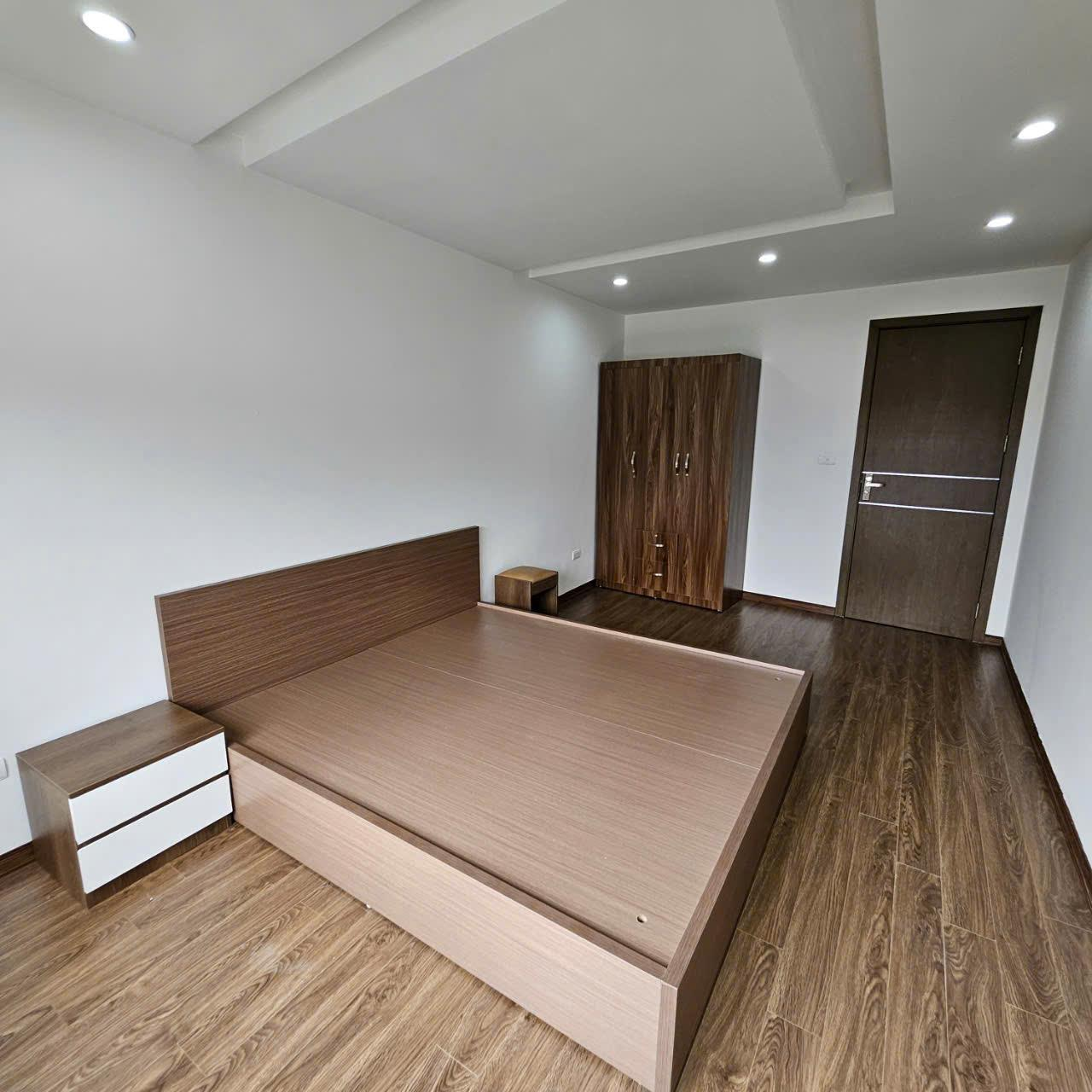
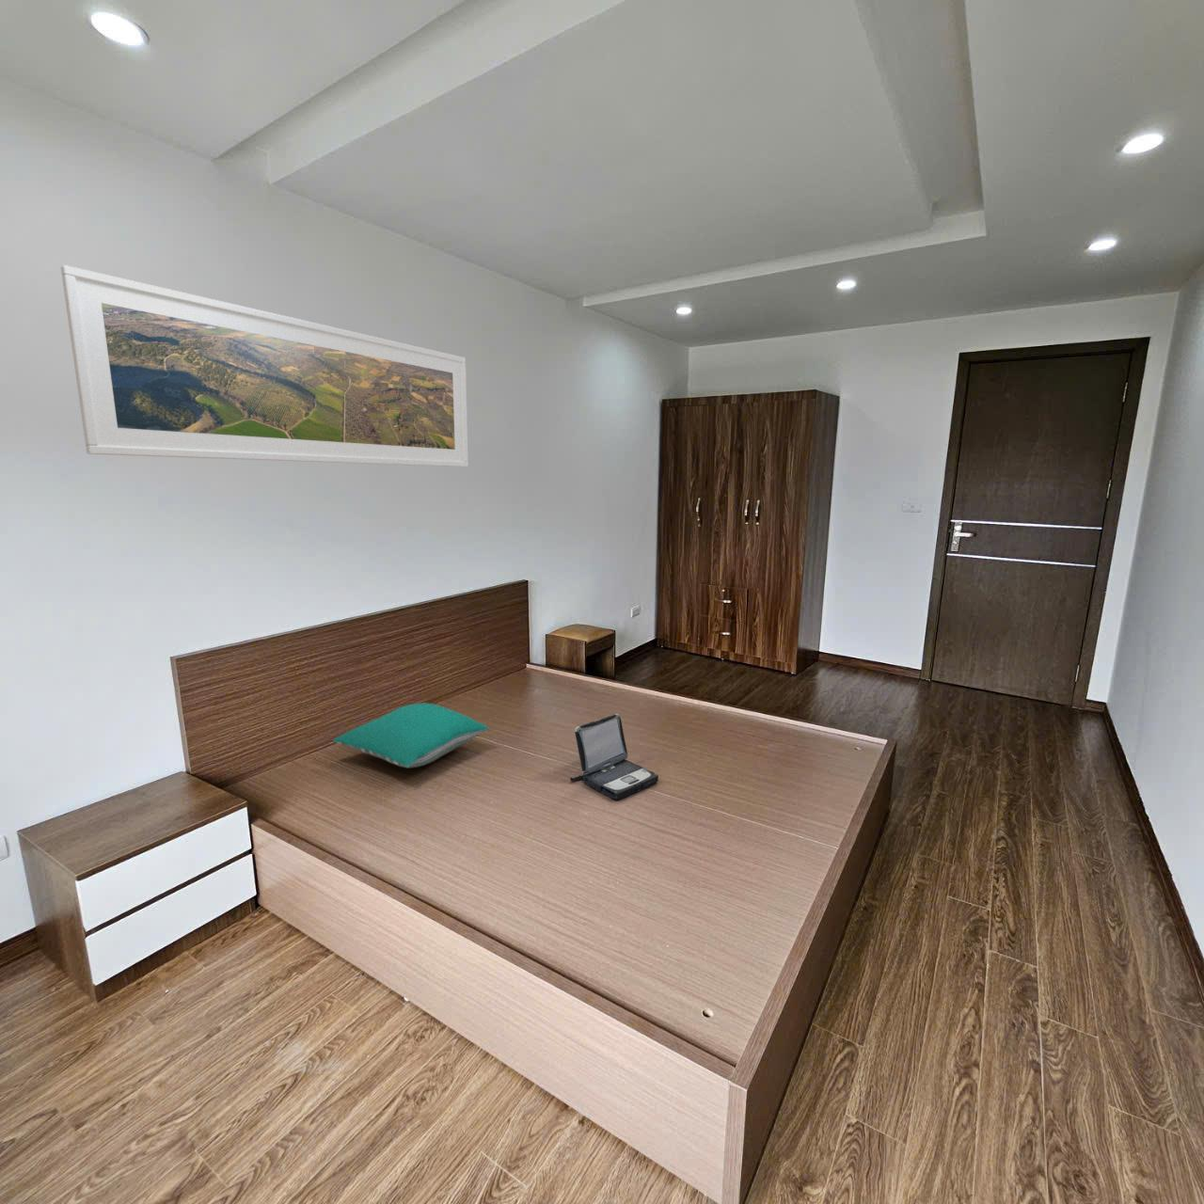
+ pillow [332,701,490,768]
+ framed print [61,265,470,467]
+ laptop [569,713,659,800]
